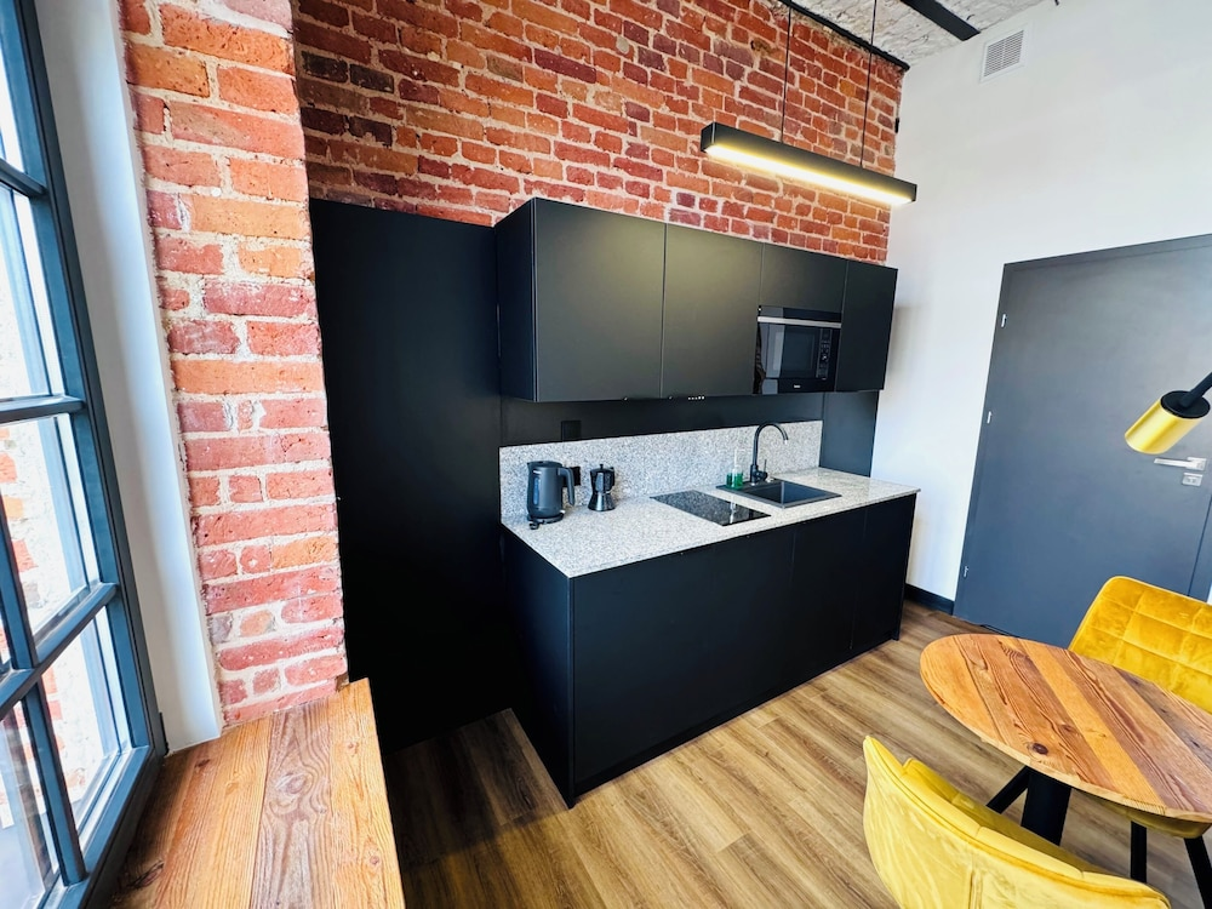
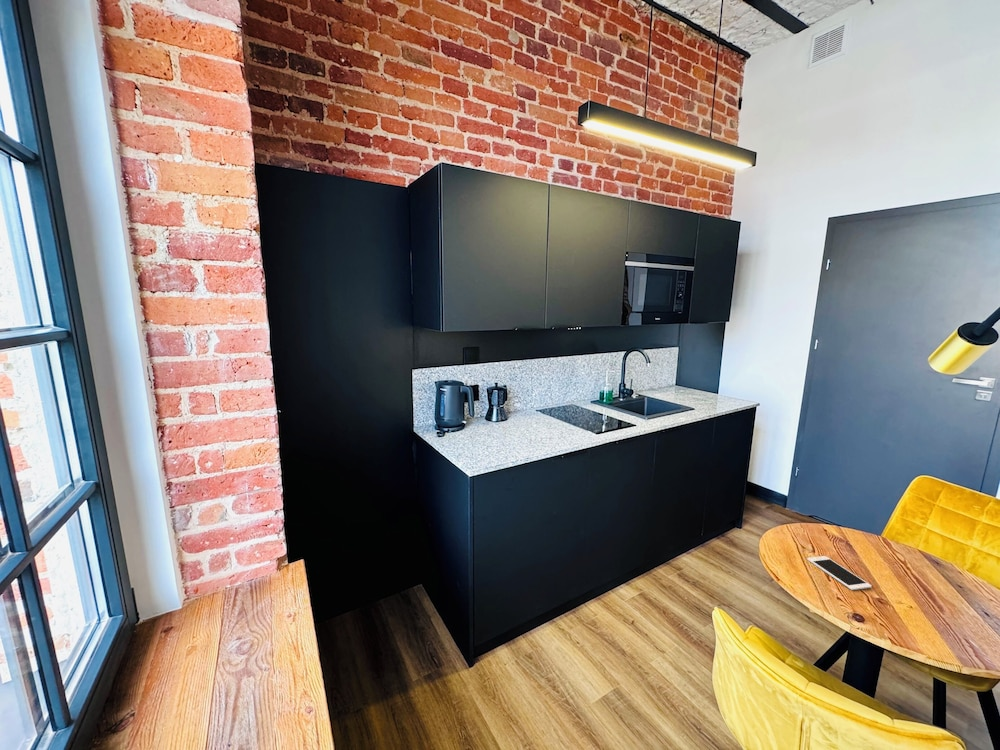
+ cell phone [806,555,873,591]
